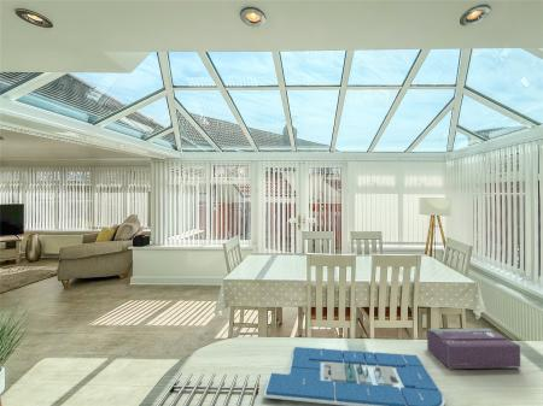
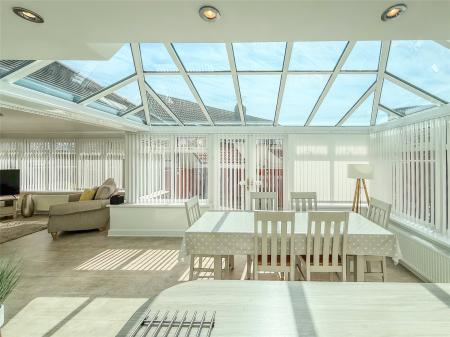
- board game [262,346,445,406]
- tissue box [426,328,521,370]
